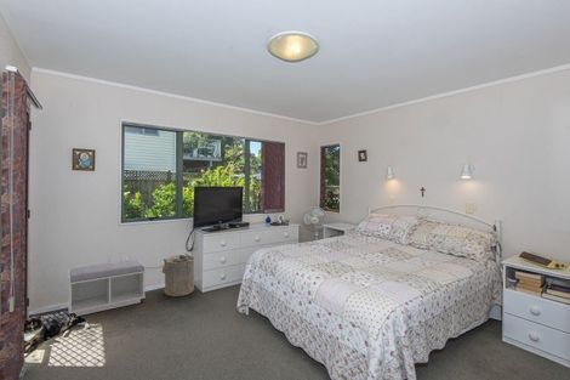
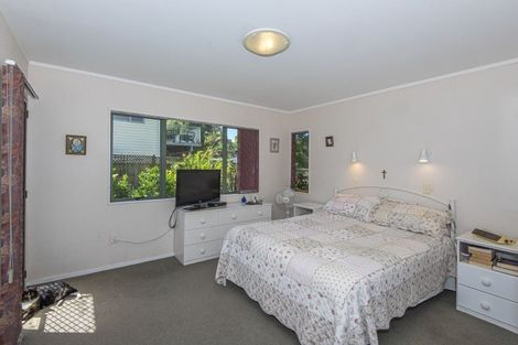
- bench [67,259,147,317]
- laundry hamper [160,253,195,297]
